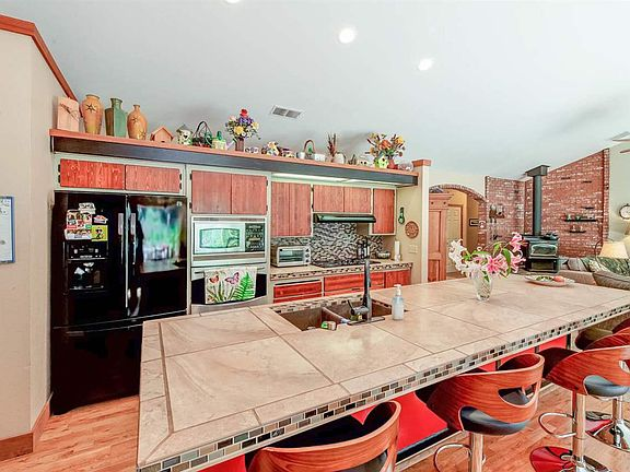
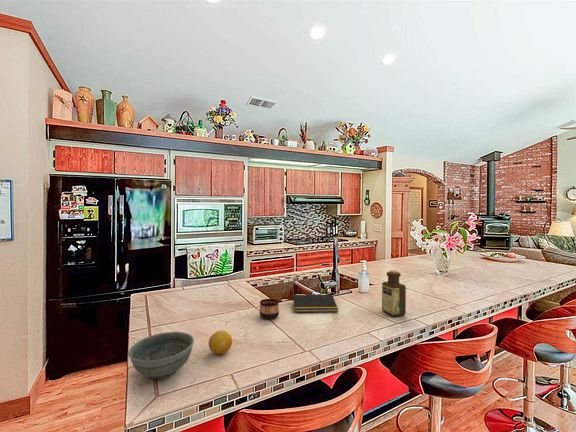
+ fruit [208,330,233,355]
+ bowl [127,331,195,380]
+ cup [259,298,280,320]
+ bottle [381,270,407,317]
+ notepad [291,294,339,313]
